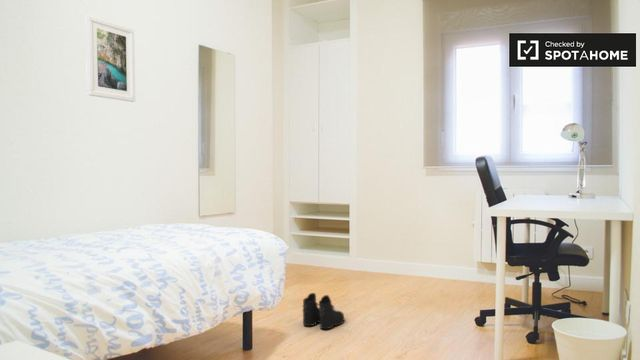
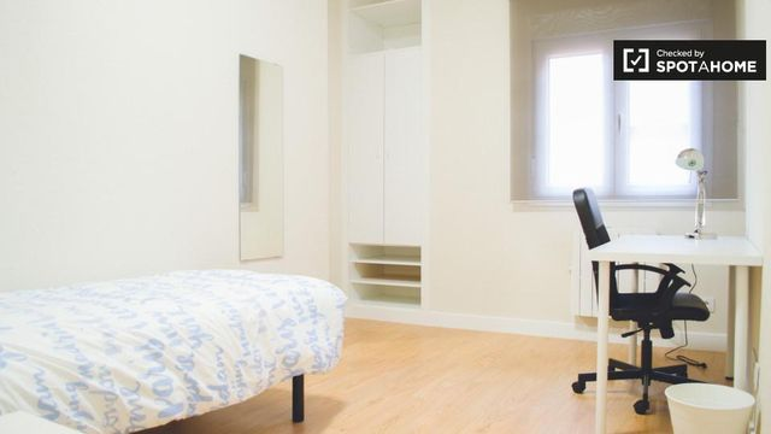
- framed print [85,14,136,103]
- boots [301,292,345,331]
